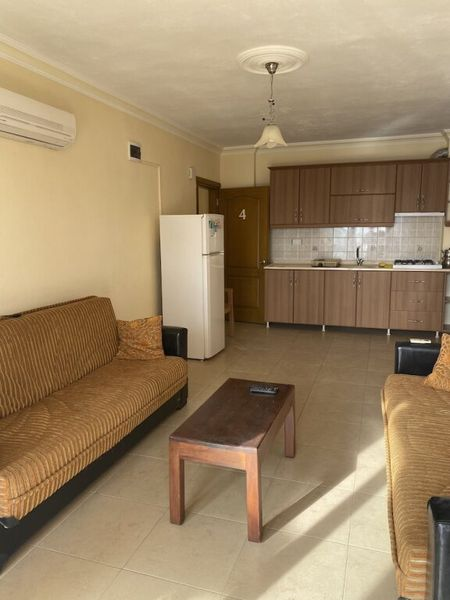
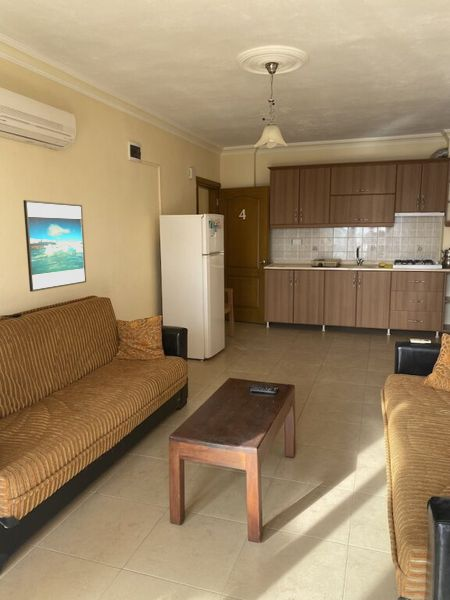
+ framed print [22,199,87,293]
